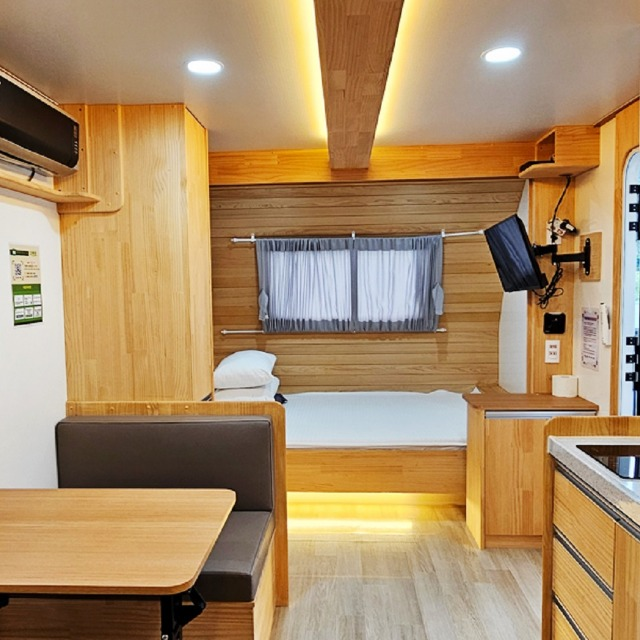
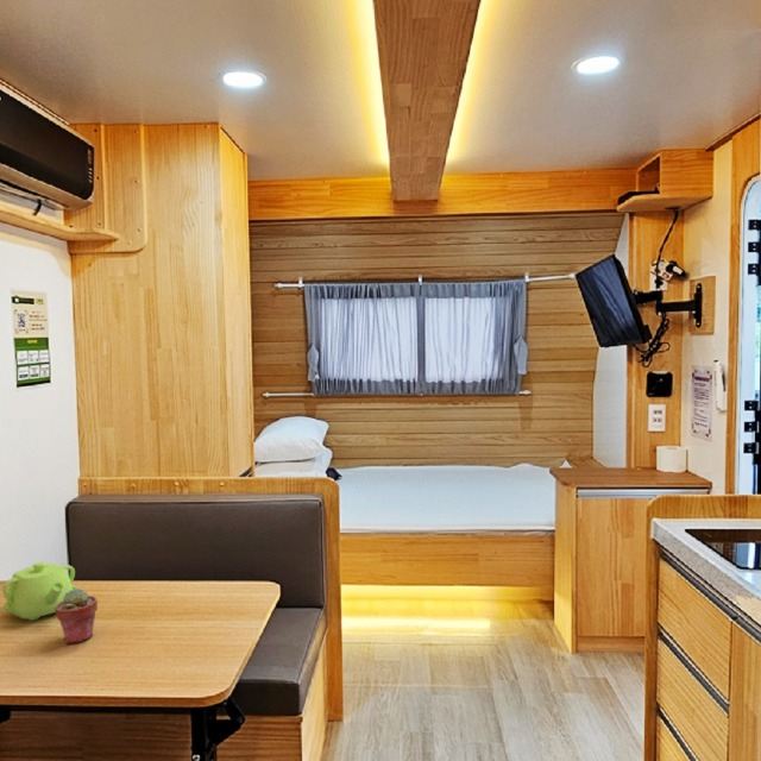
+ potted succulent [55,587,99,644]
+ teapot [1,561,77,622]
